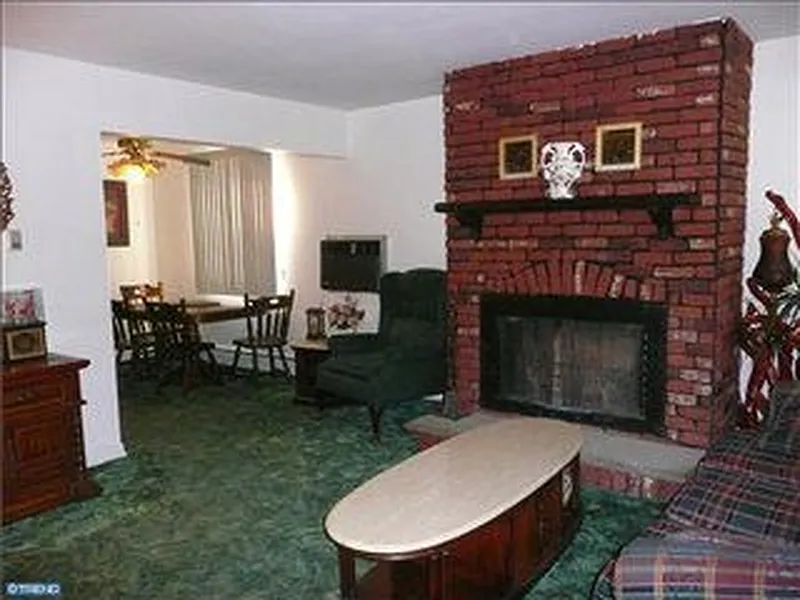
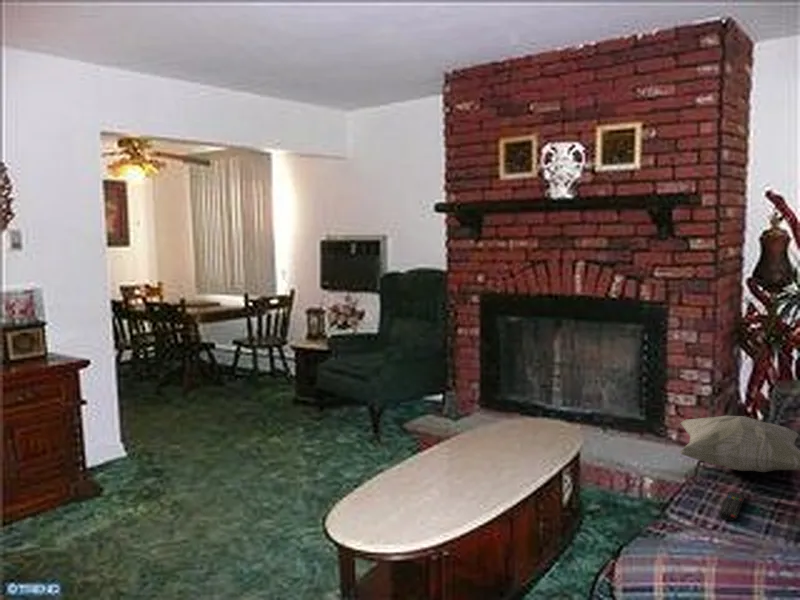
+ remote control [718,490,747,522]
+ decorative pillow [679,415,800,473]
